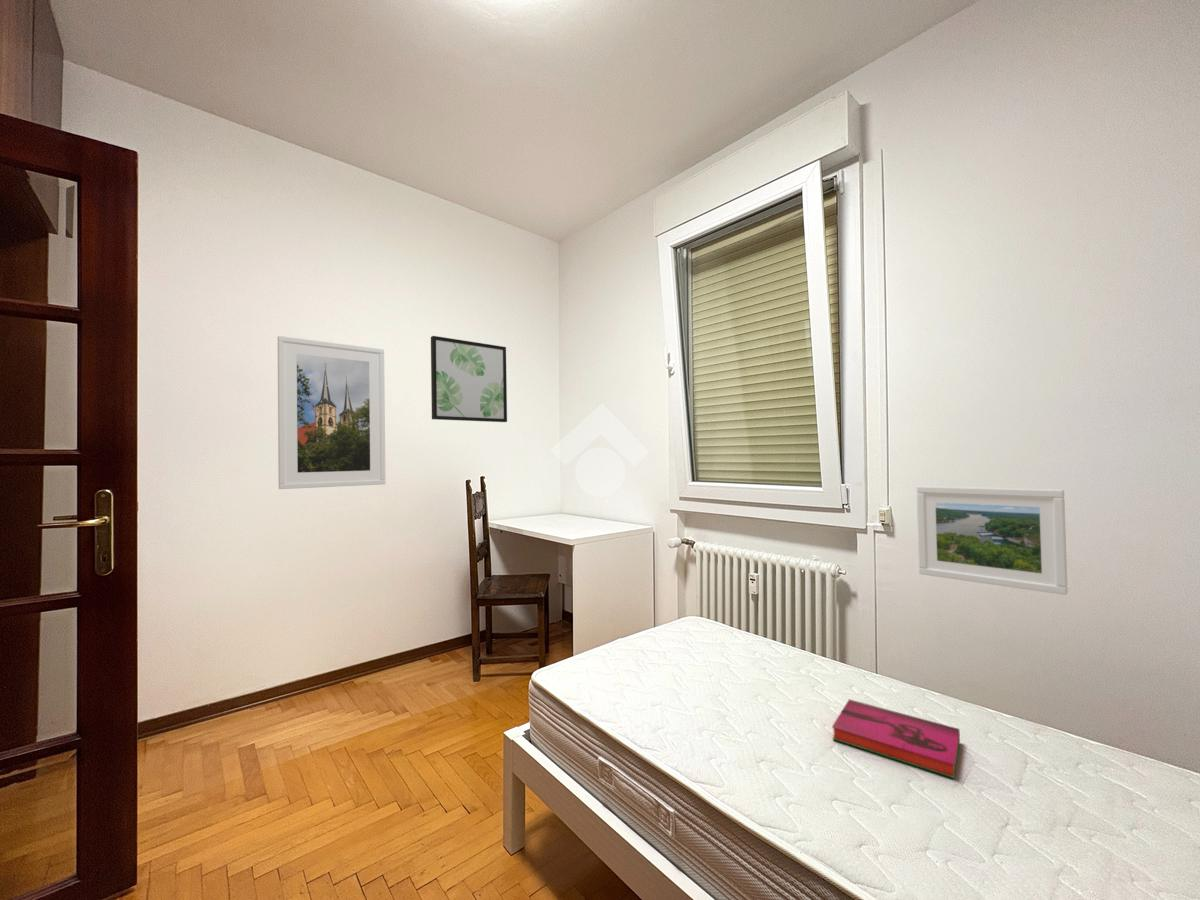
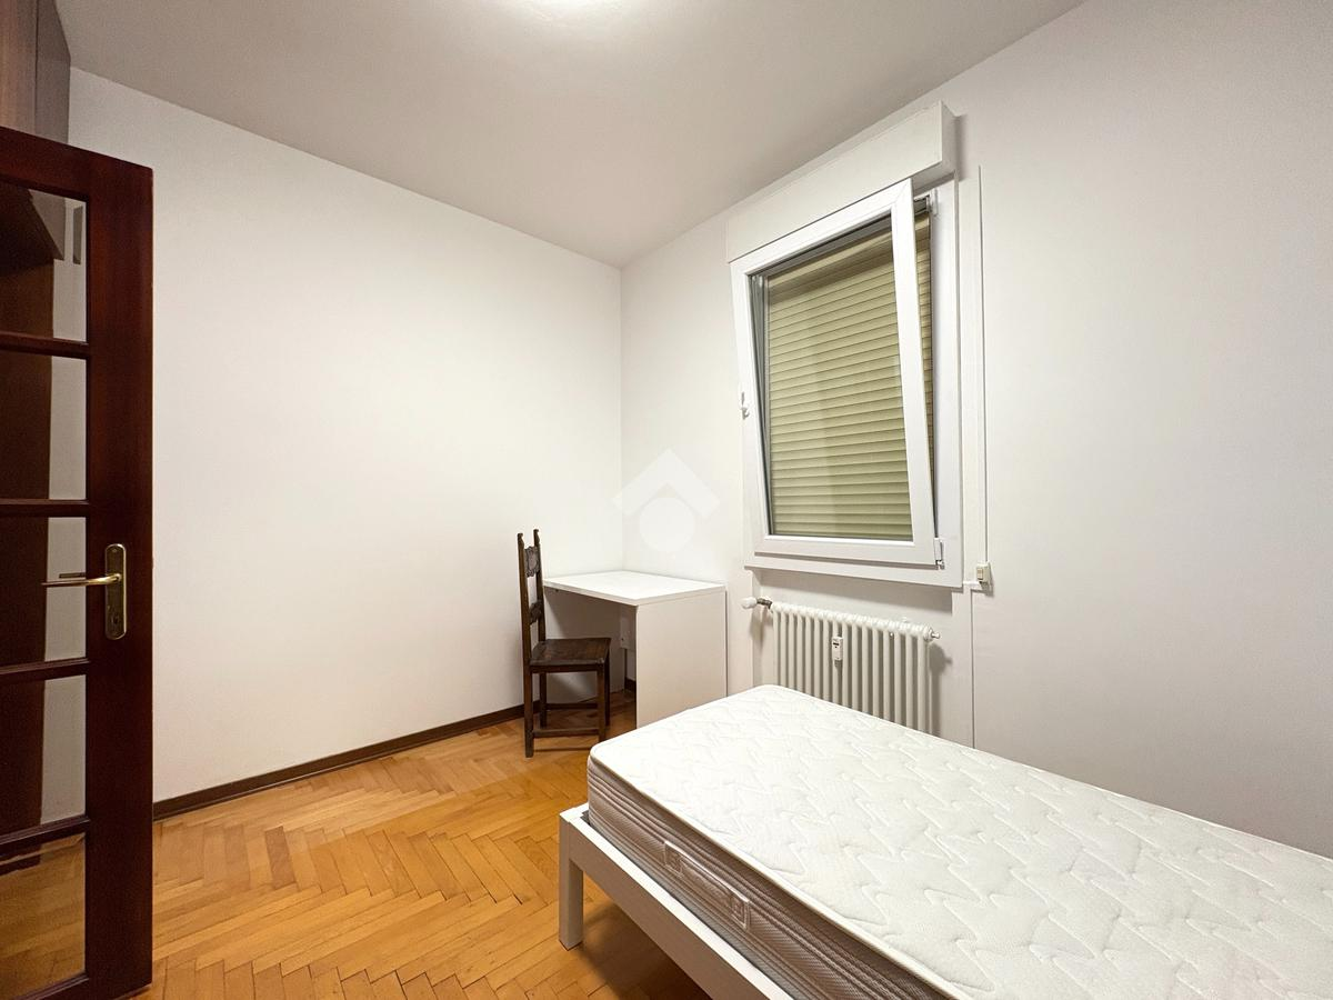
- hardback book [831,698,961,779]
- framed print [916,485,1069,596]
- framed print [277,335,387,490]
- wall art [430,335,508,423]
